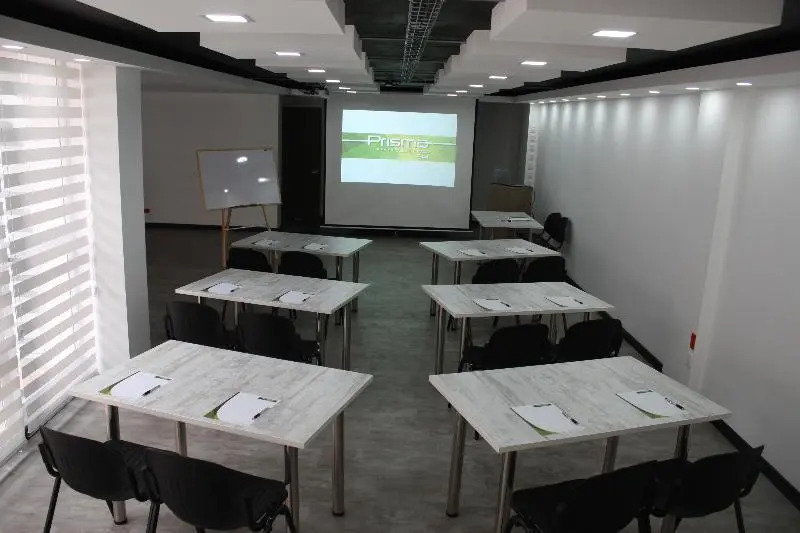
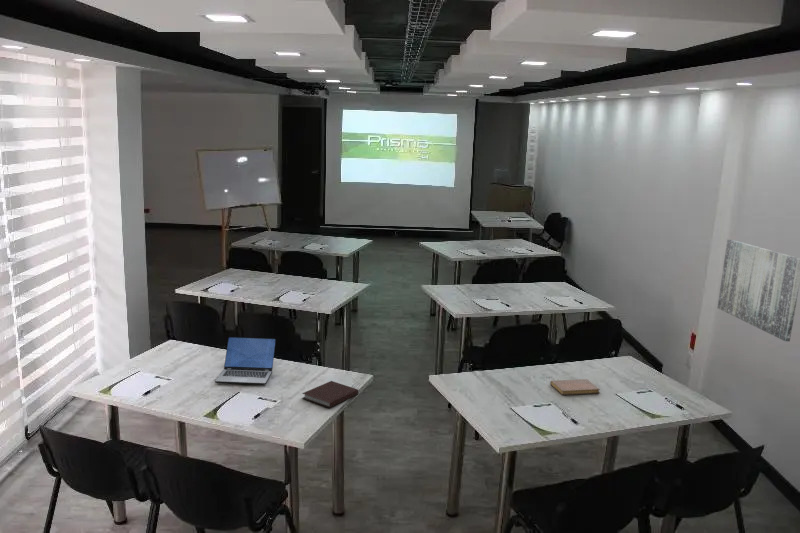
+ laptop [214,336,277,386]
+ notebook [301,380,359,409]
+ wall art [717,238,800,342]
+ notebook [549,378,601,396]
